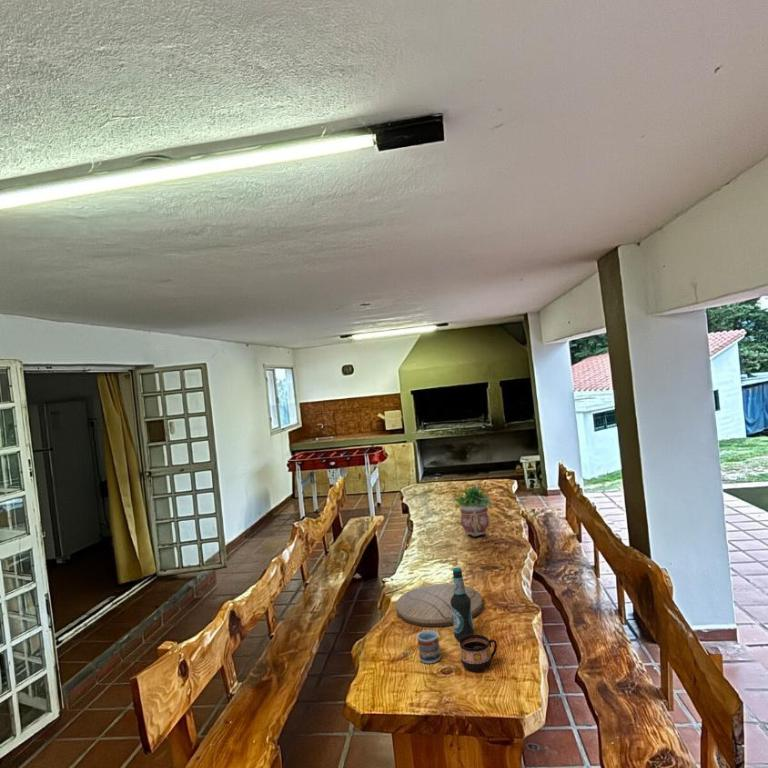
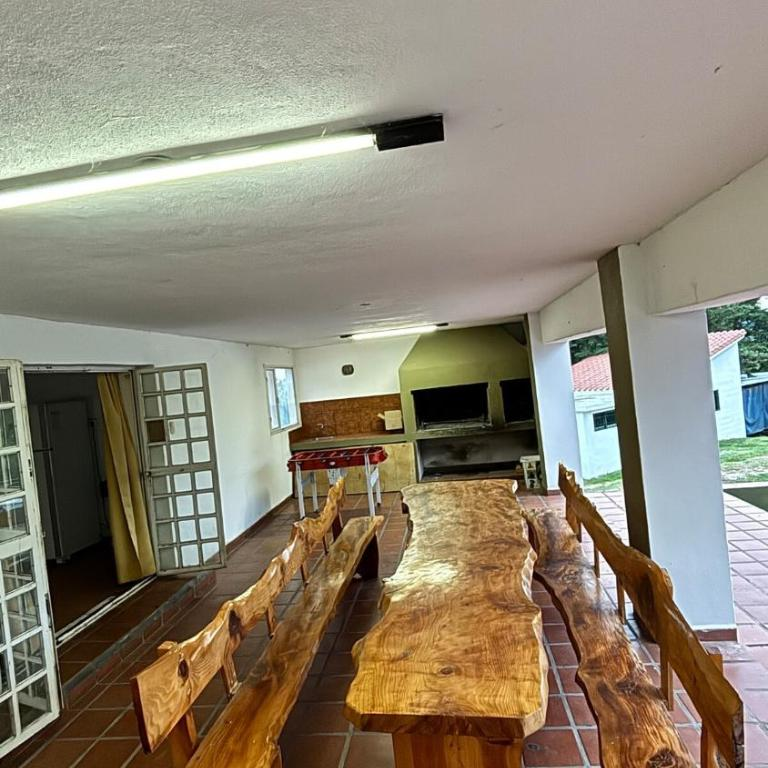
- cup [416,629,442,665]
- bottle [451,567,475,642]
- potted plant [452,483,495,537]
- cutting board [395,583,484,628]
- cup [458,633,498,672]
